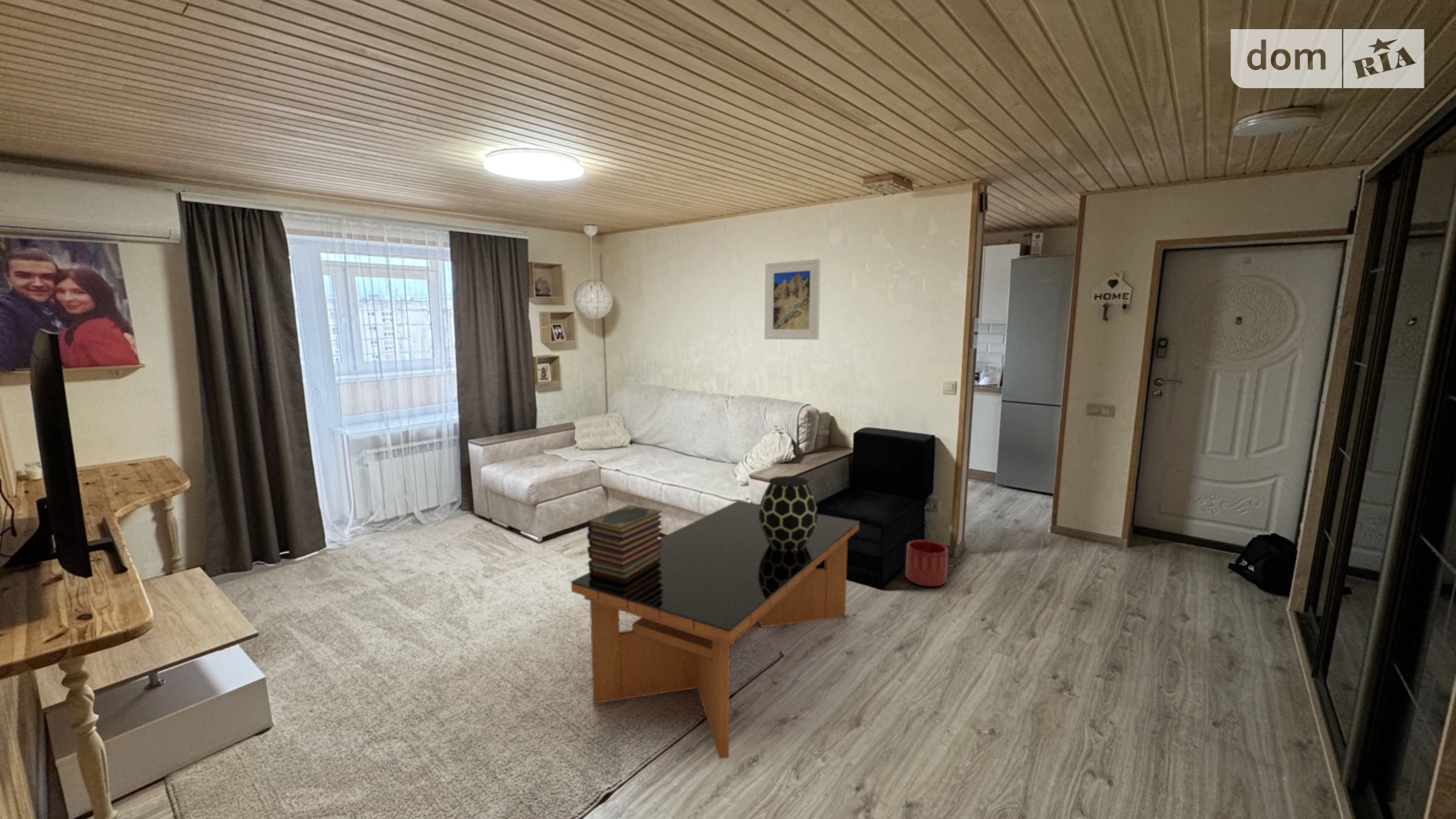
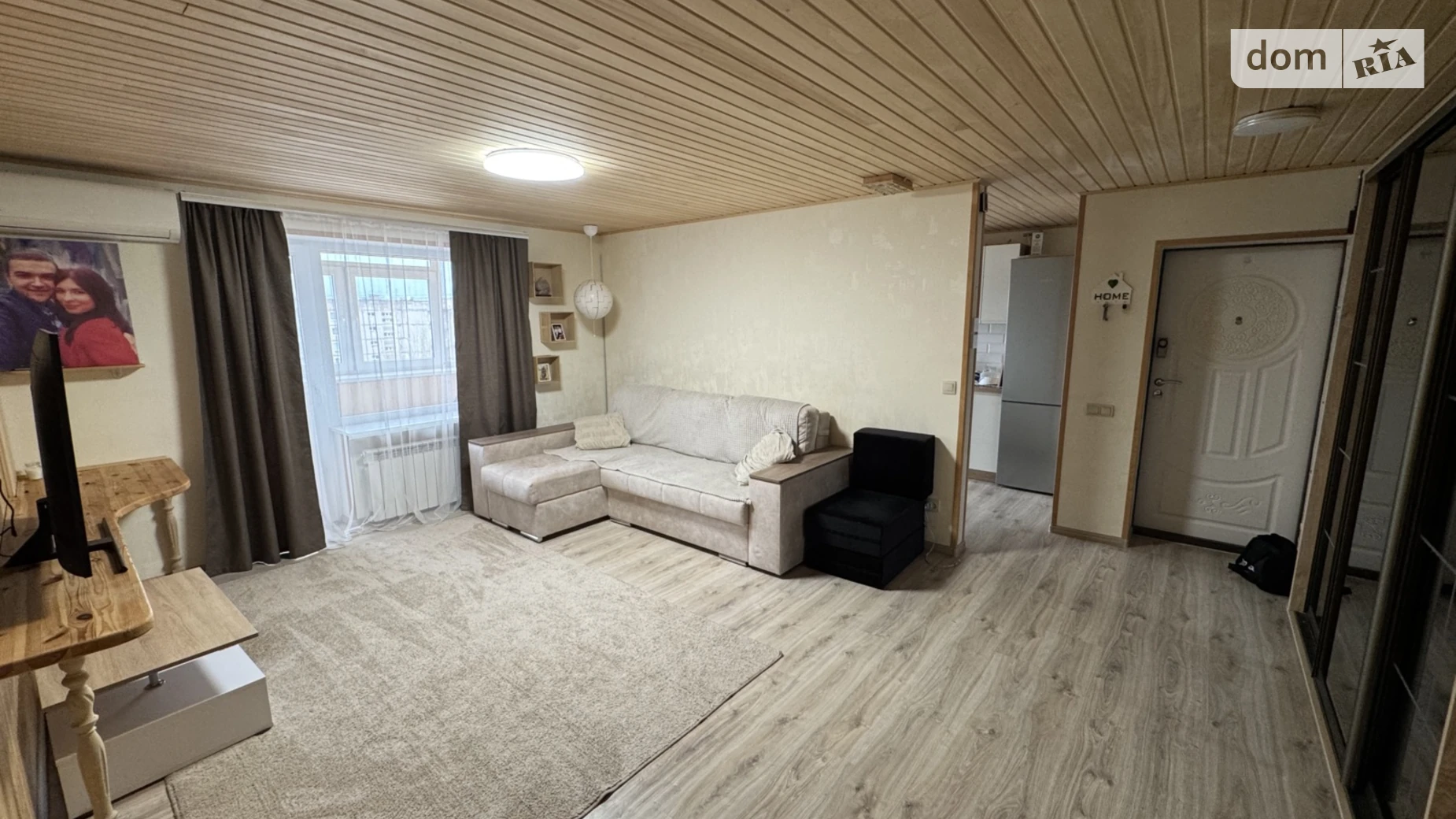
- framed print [764,258,822,340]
- vase [759,475,819,551]
- coffee table [571,500,860,760]
- book stack [586,504,663,580]
- planter [904,539,949,587]
